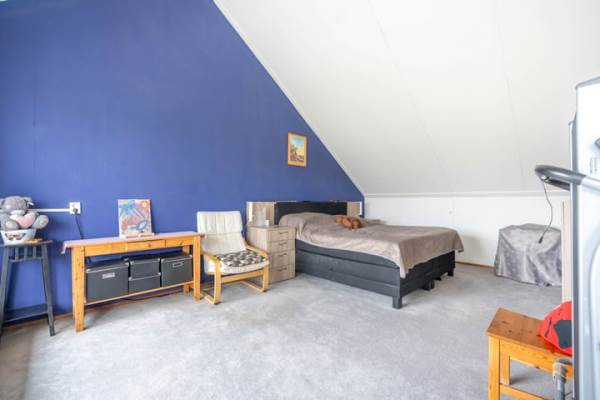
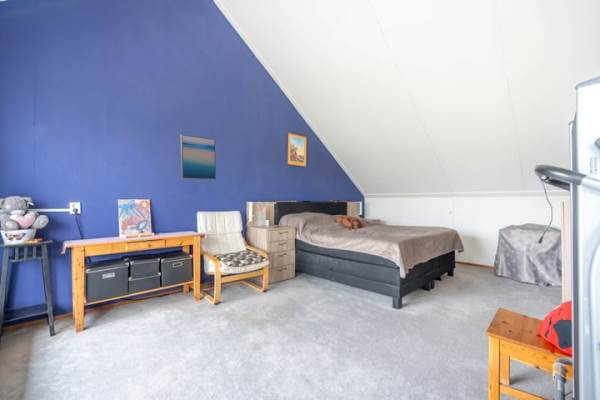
+ wall art [179,133,217,181]
